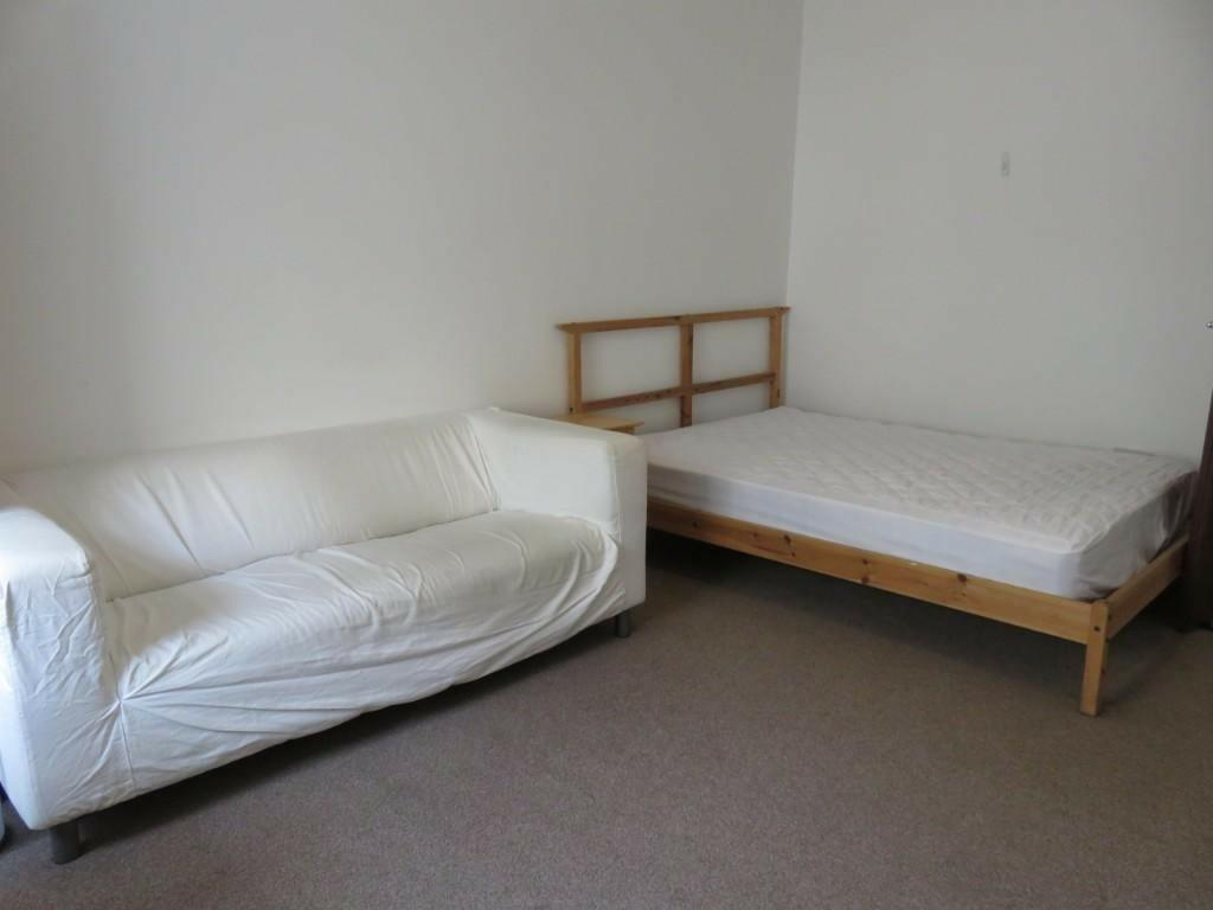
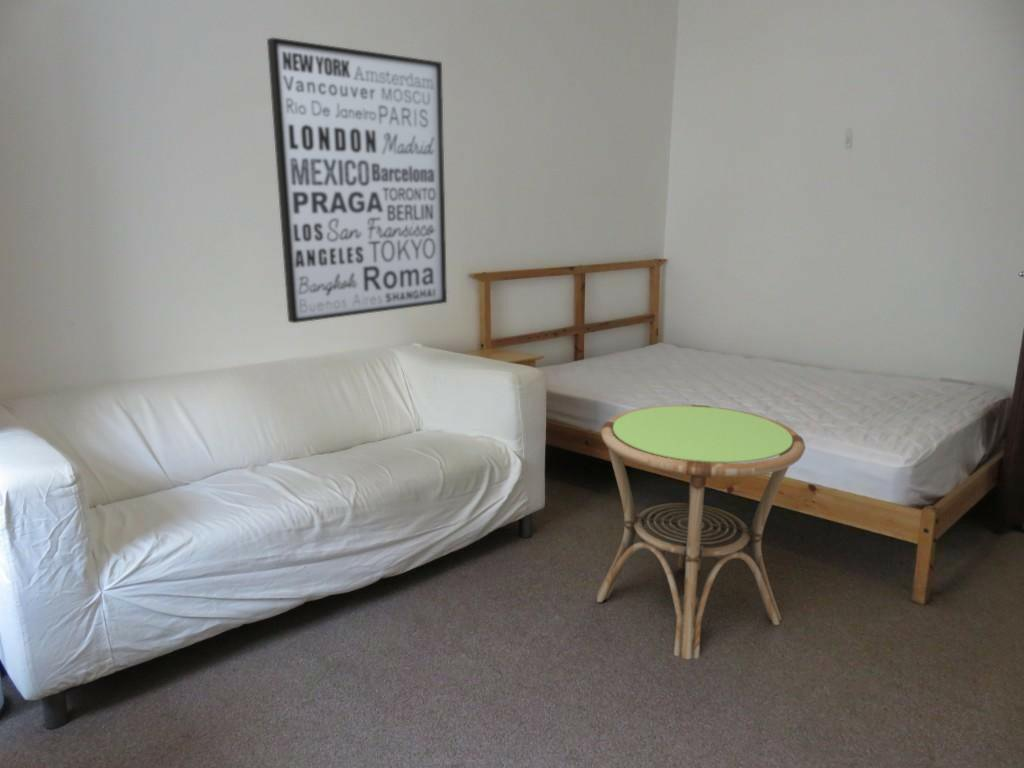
+ side table [596,404,806,660]
+ wall art [266,37,448,324]
